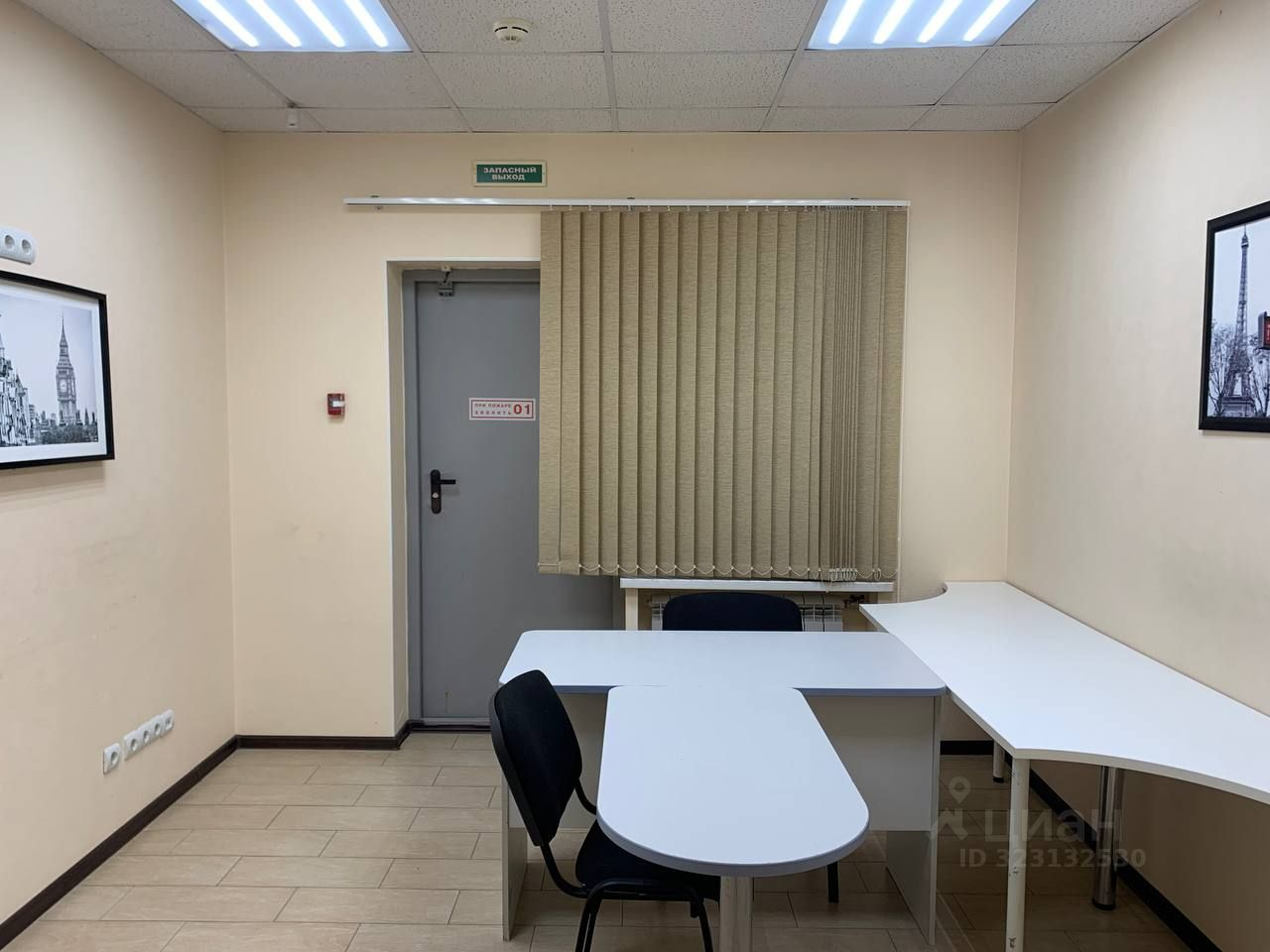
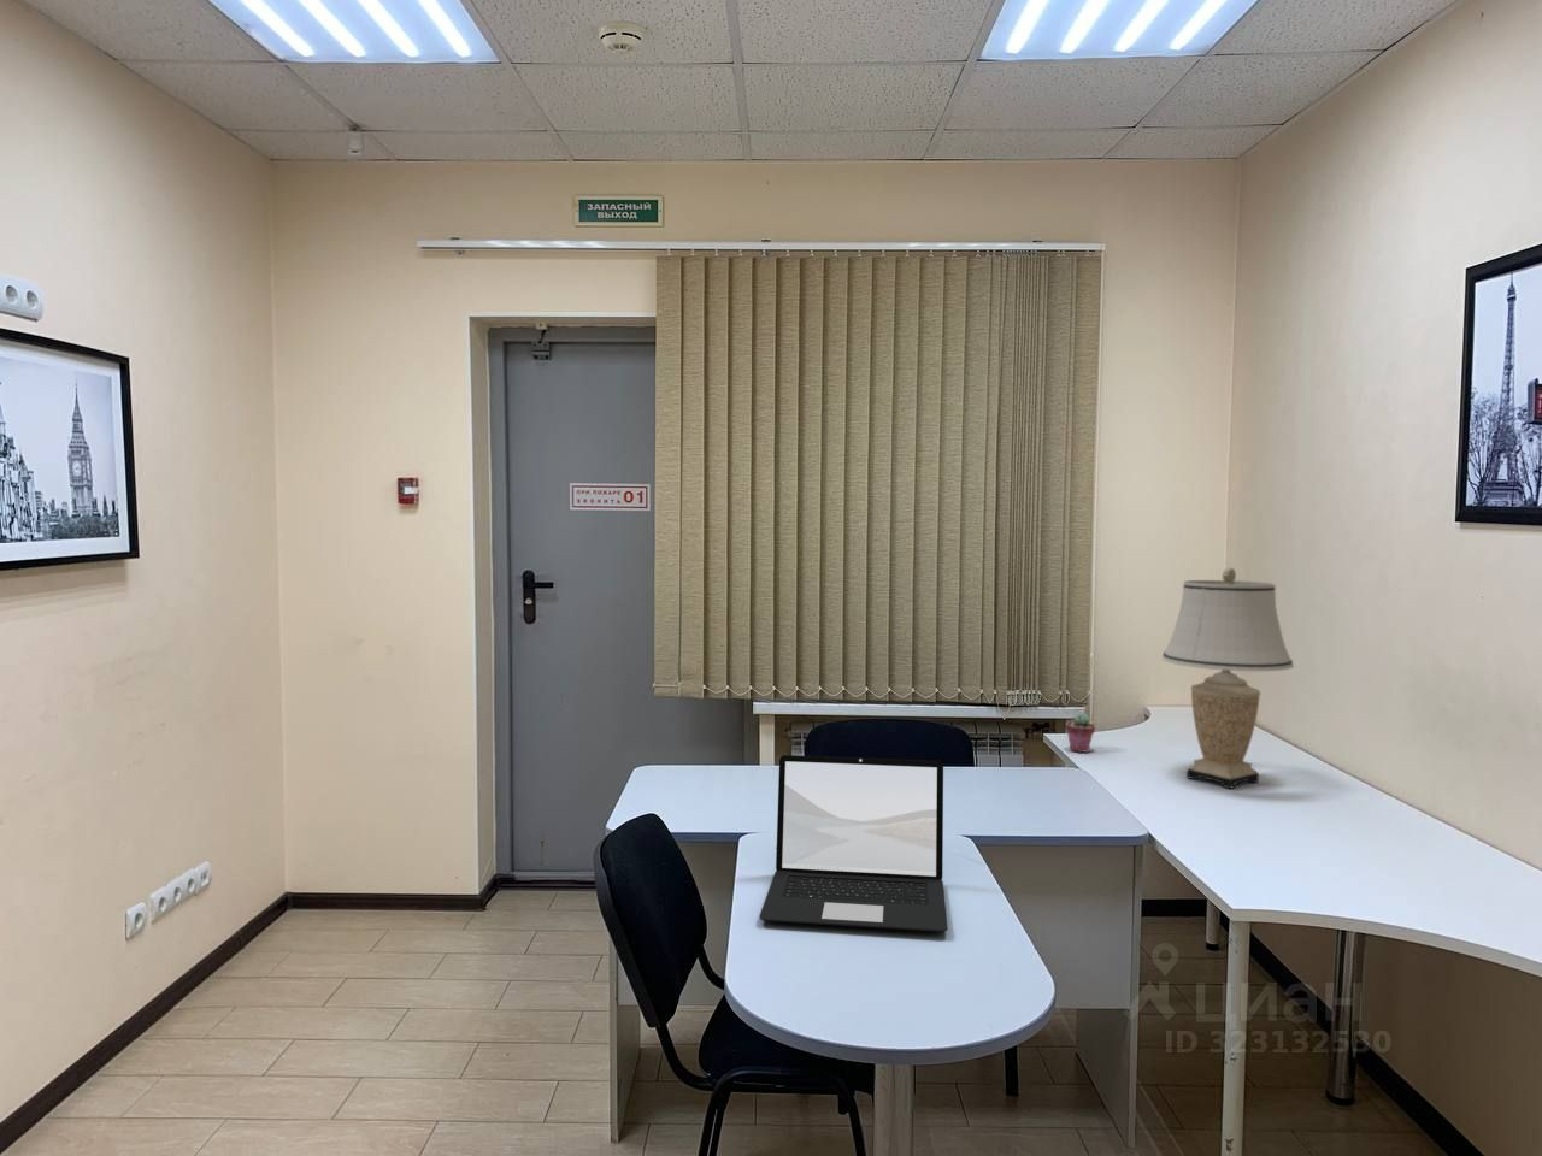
+ potted succulent [1065,713,1096,754]
+ table lamp [1160,566,1296,790]
+ laptop [758,754,949,934]
